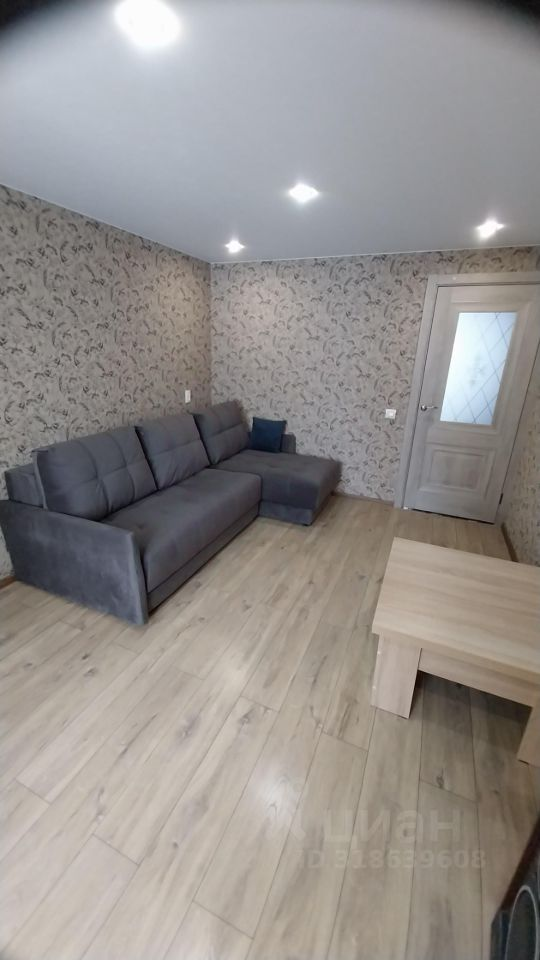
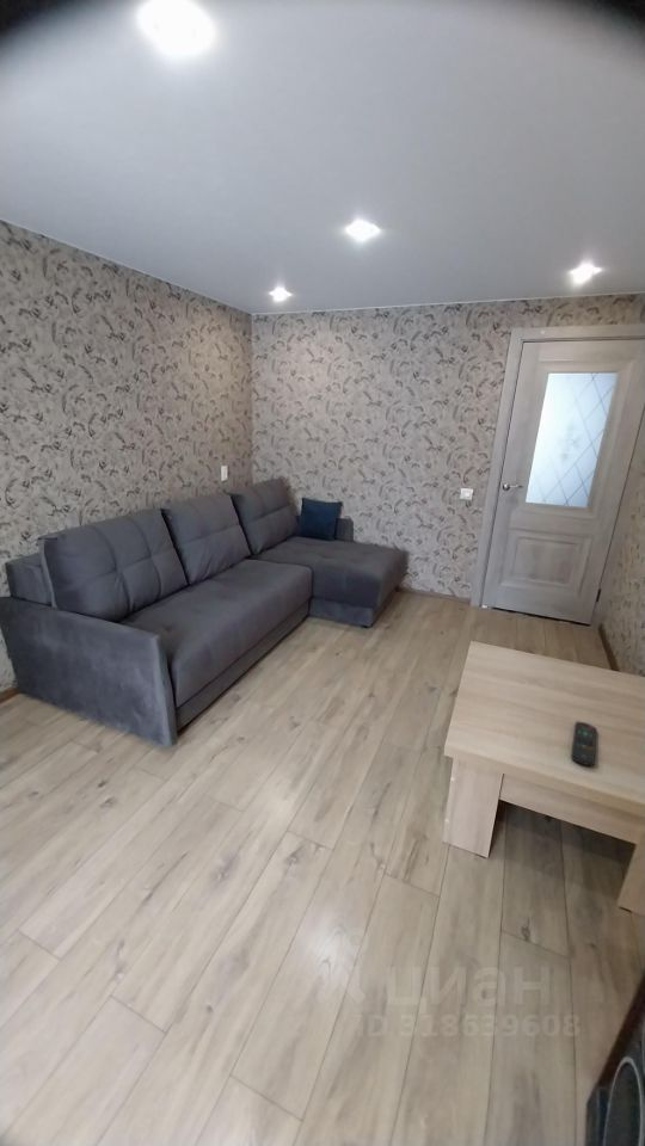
+ remote control [570,721,597,766]
